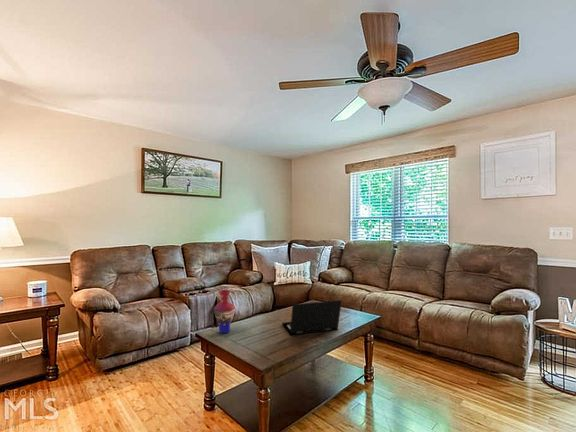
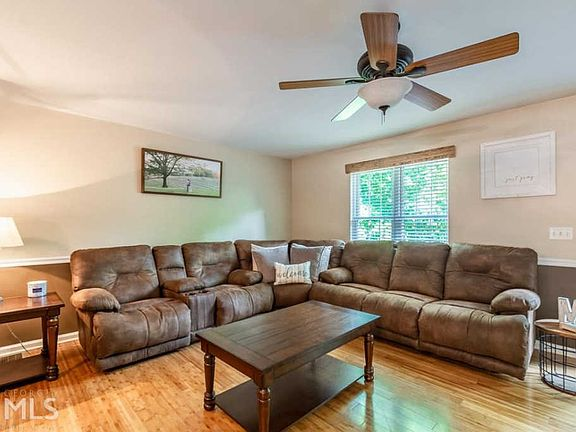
- laptop [281,299,343,336]
- vase [213,289,236,334]
